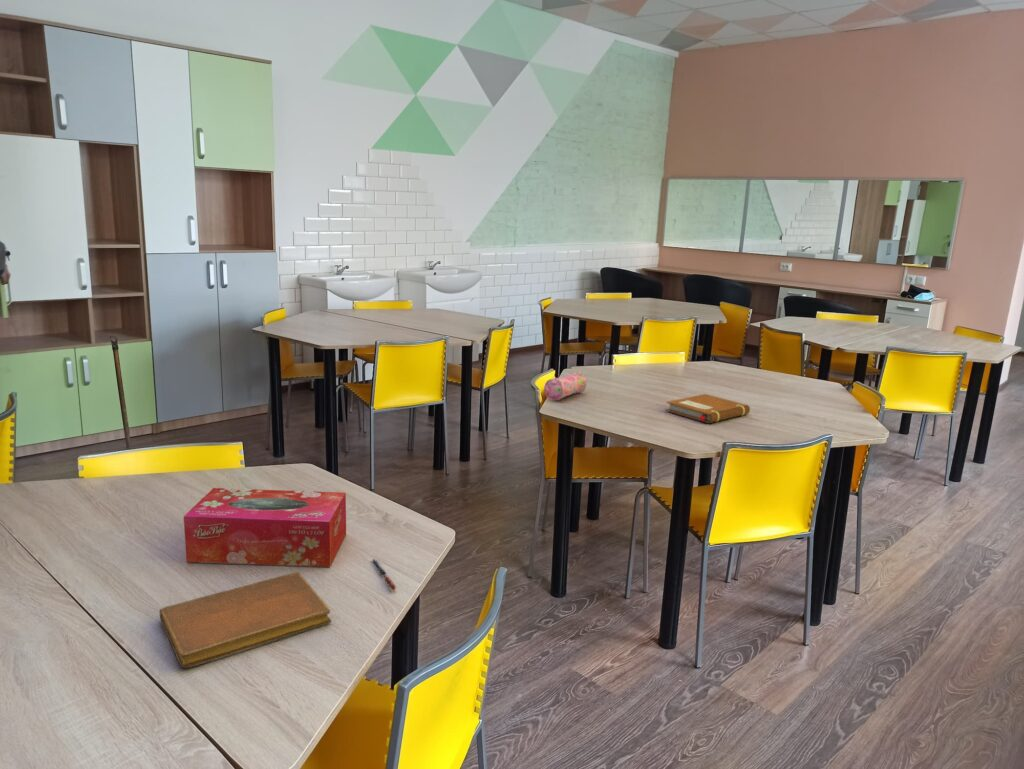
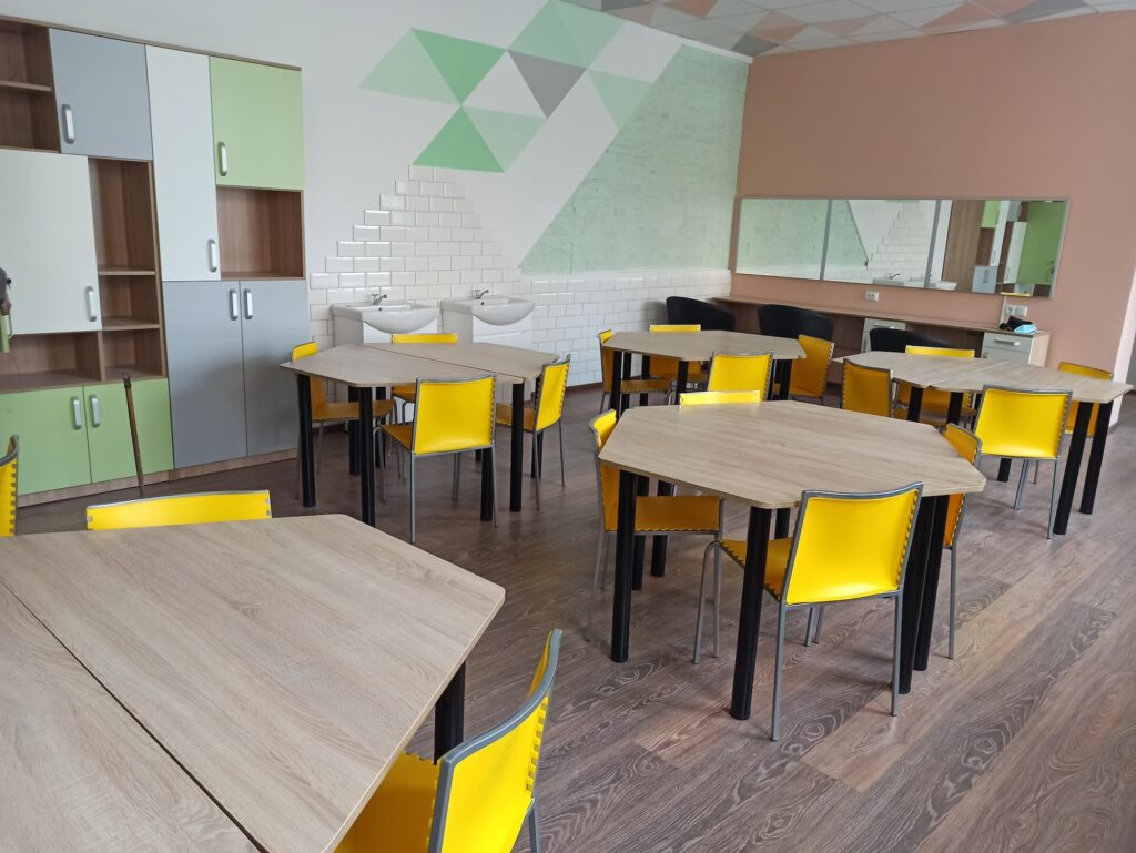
- tissue box [183,487,347,568]
- notebook [665,393,751,424]
- pencil case [543,371,588,401]
- pen [371,558,398,591]
- notebook [159,571,332,669]
